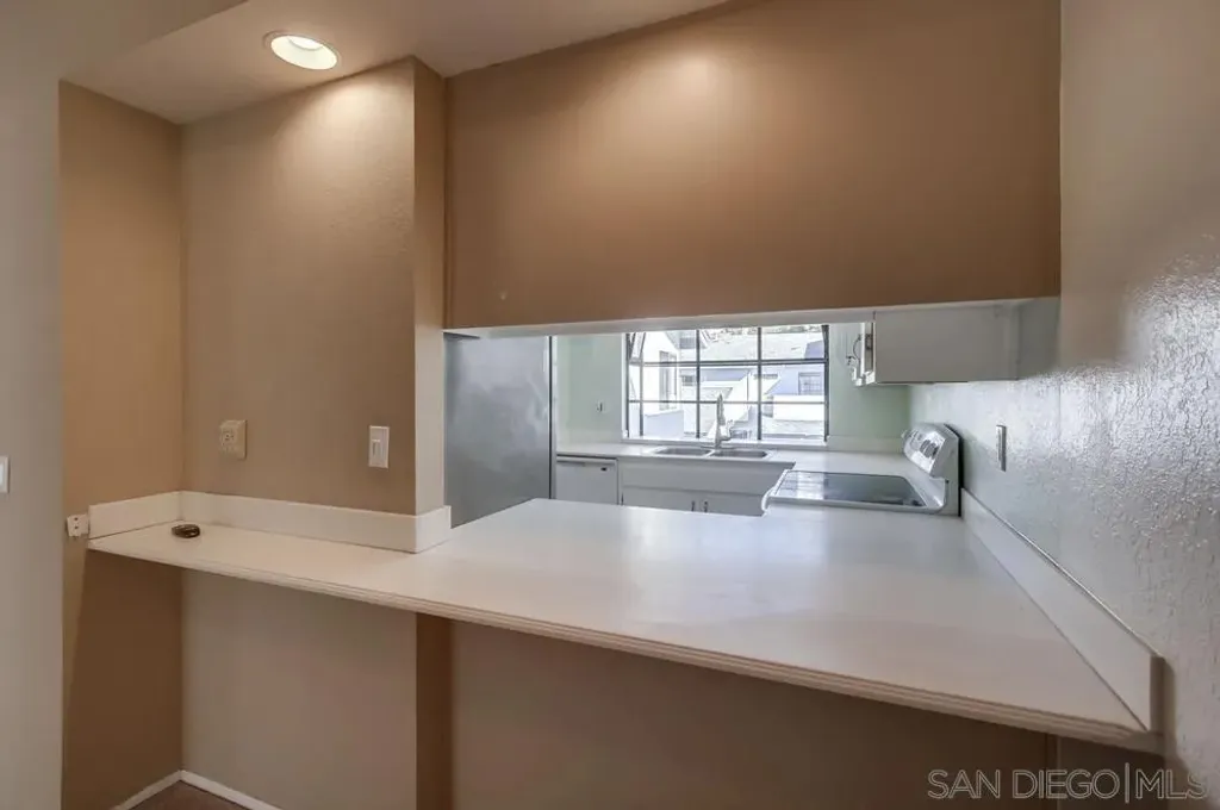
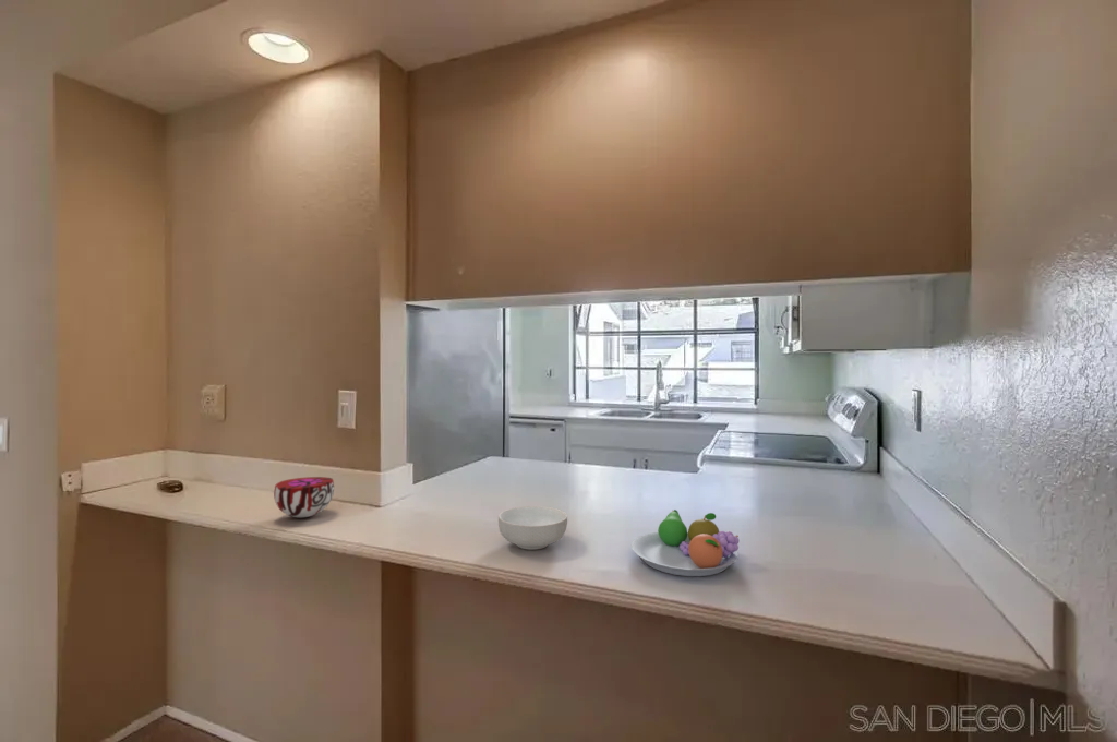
+ decorative bowl [273,476,335,518]
+ cereal bowl [497,505,568,551]
+ fruit bowl [630,508,741,577]
